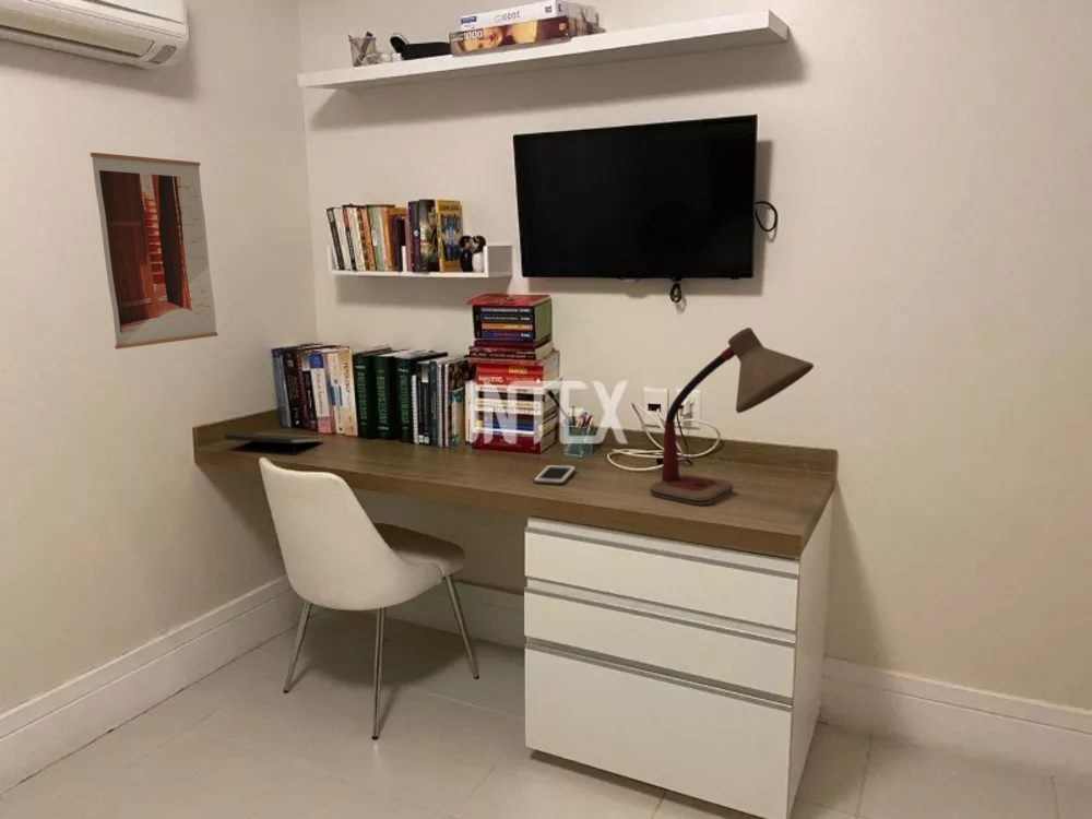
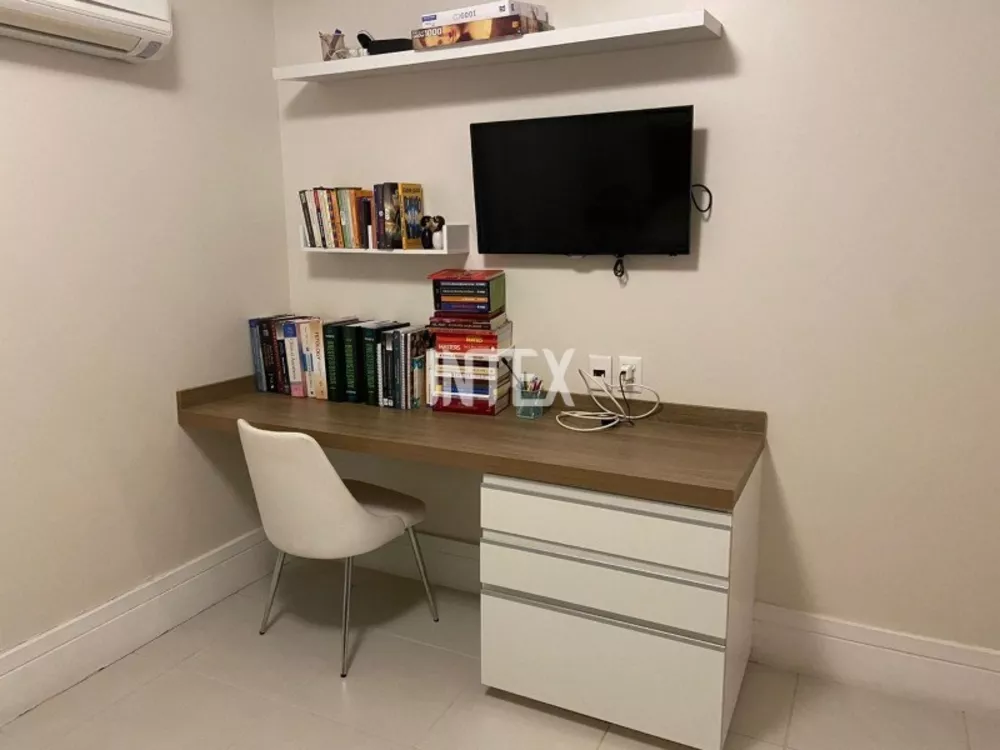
- wall art [90,152,218,351]
- notepad [224,432,324,455]
- cell phone [533,464,577,486]
- desk lamp [649,327,815,507]
